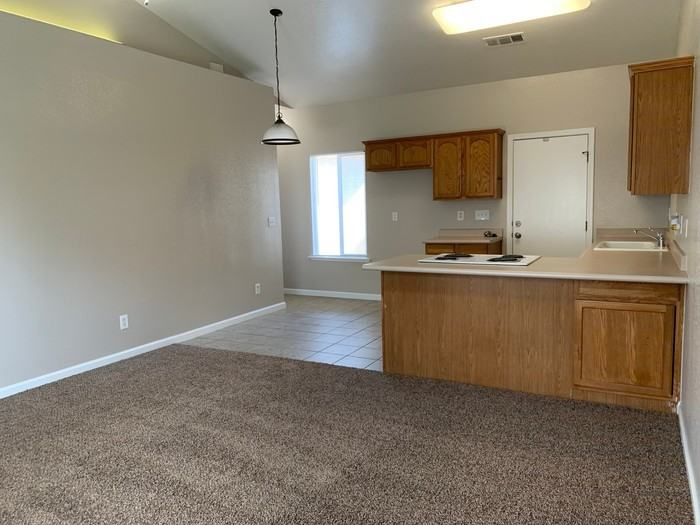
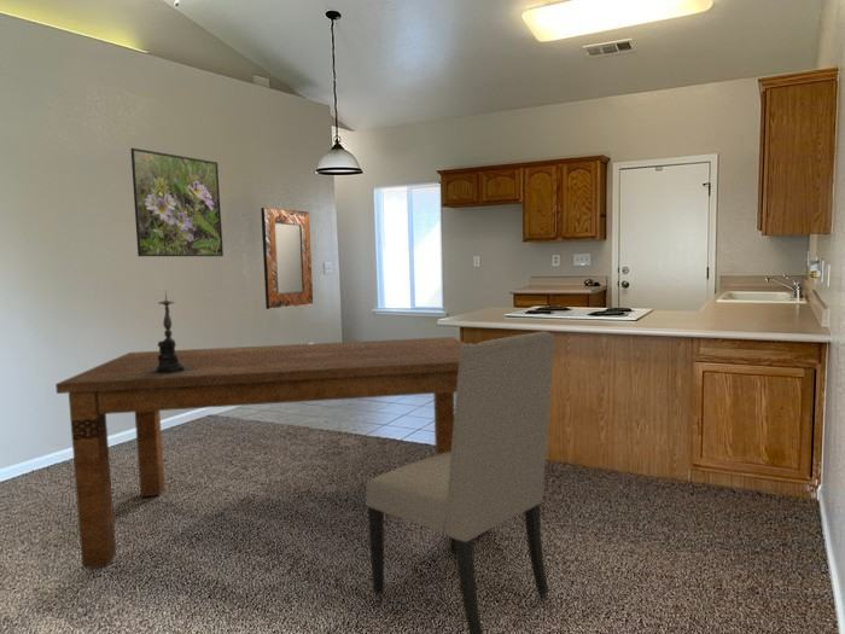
+ dining table [54,336,467,570]
+ home mirror [260,207,314,310]
+ chair [365,330,555,634]
+ candle holder [141,289,199,376]
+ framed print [129,147,225,257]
